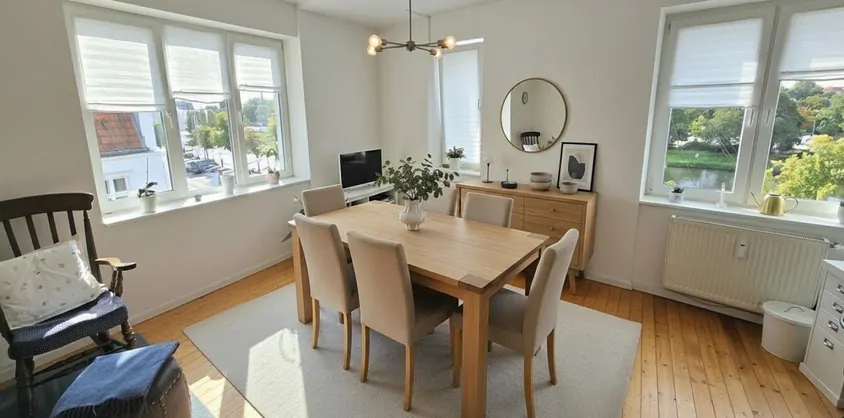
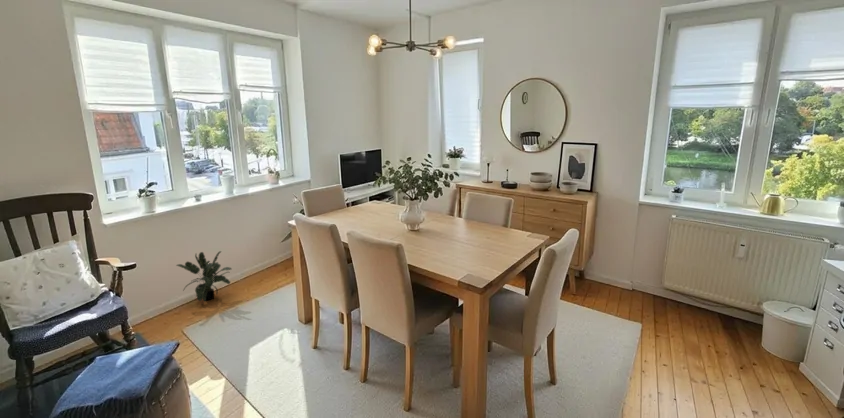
+ potted plant [175,250,233,303]
